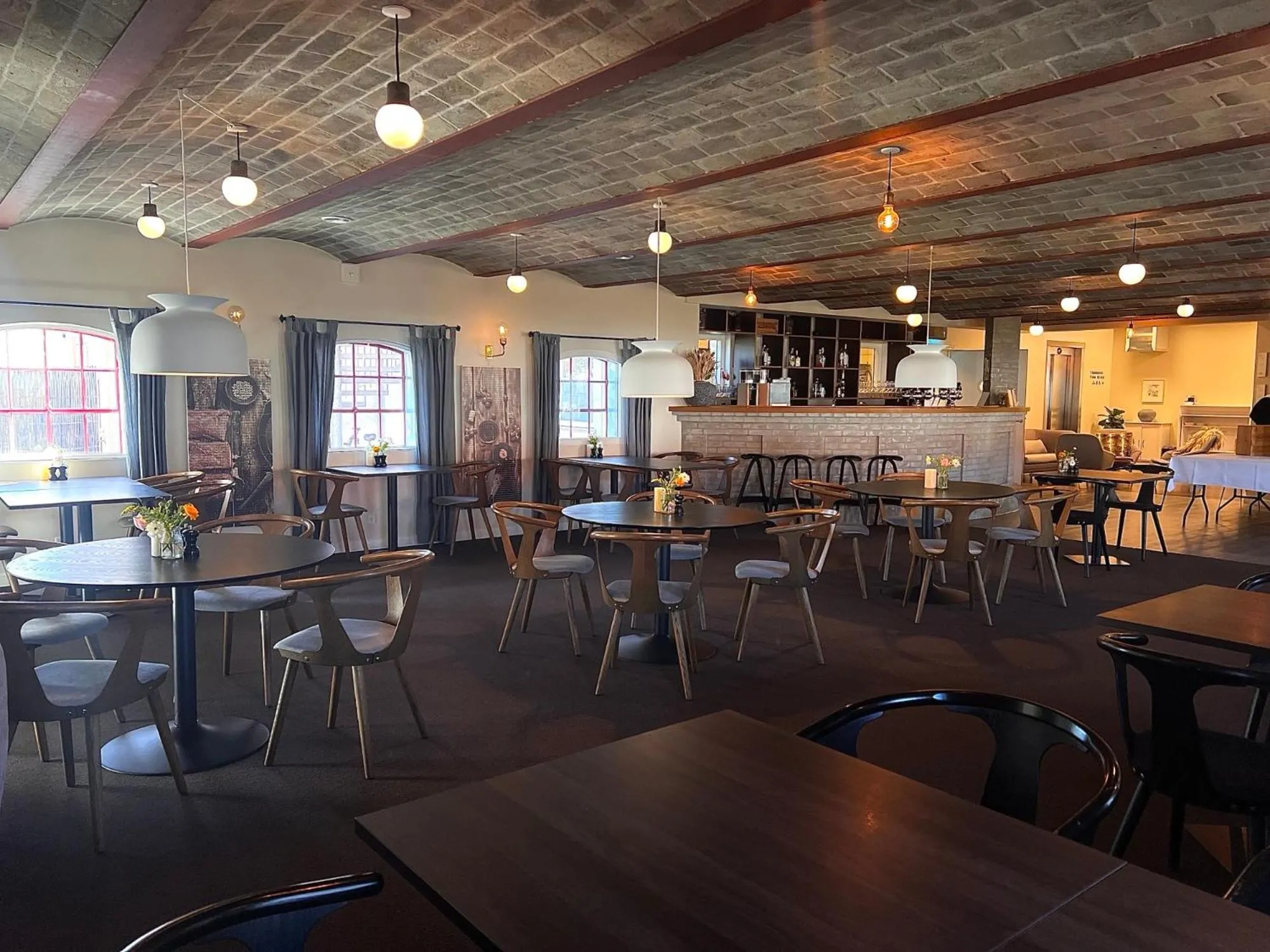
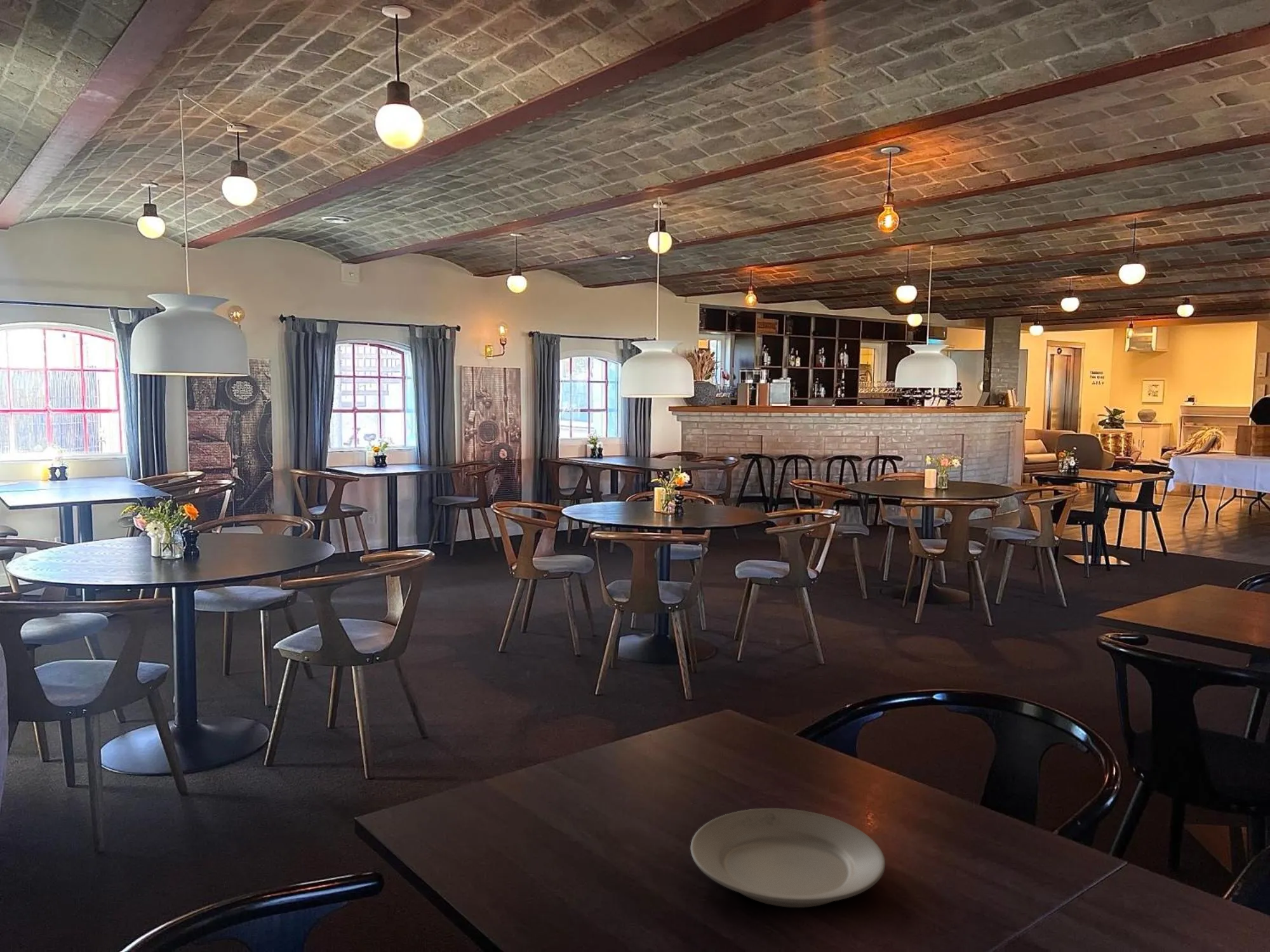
+ plate [690,808,886,908]
